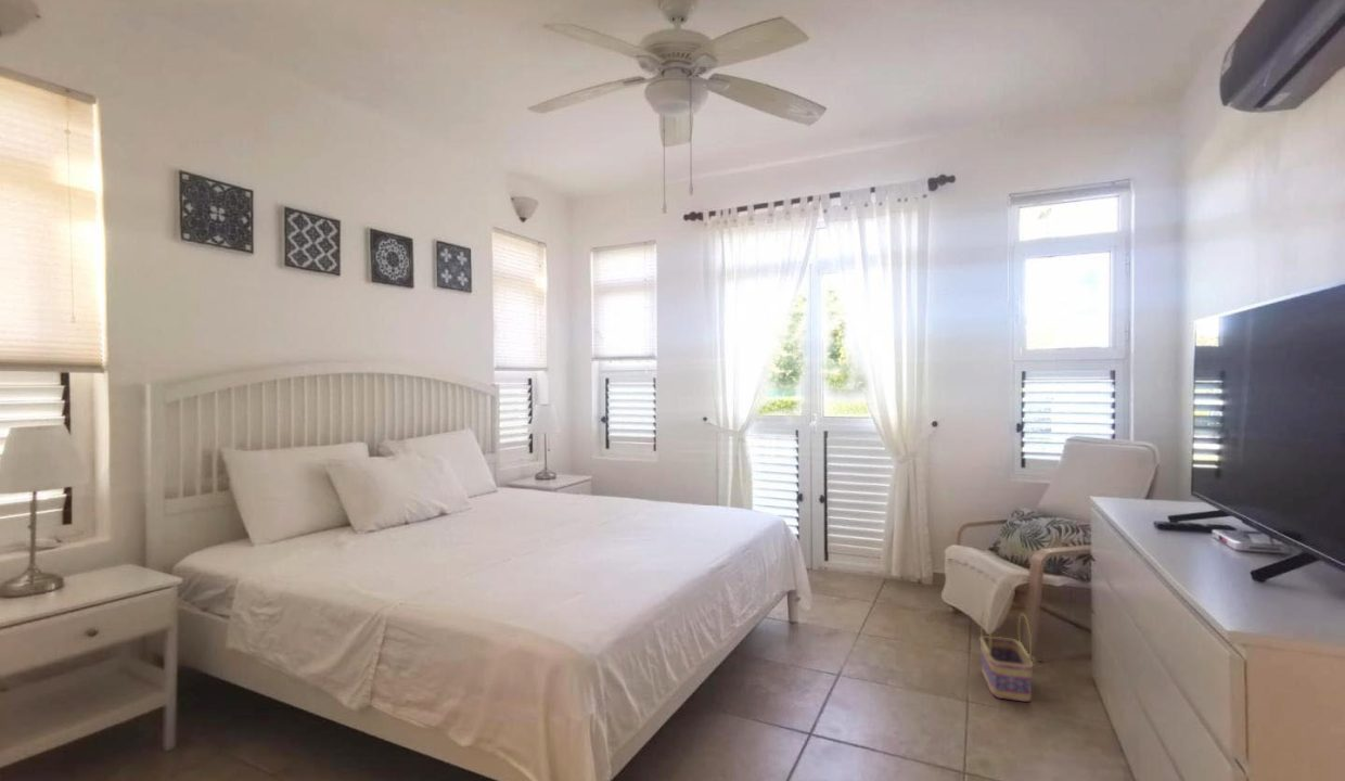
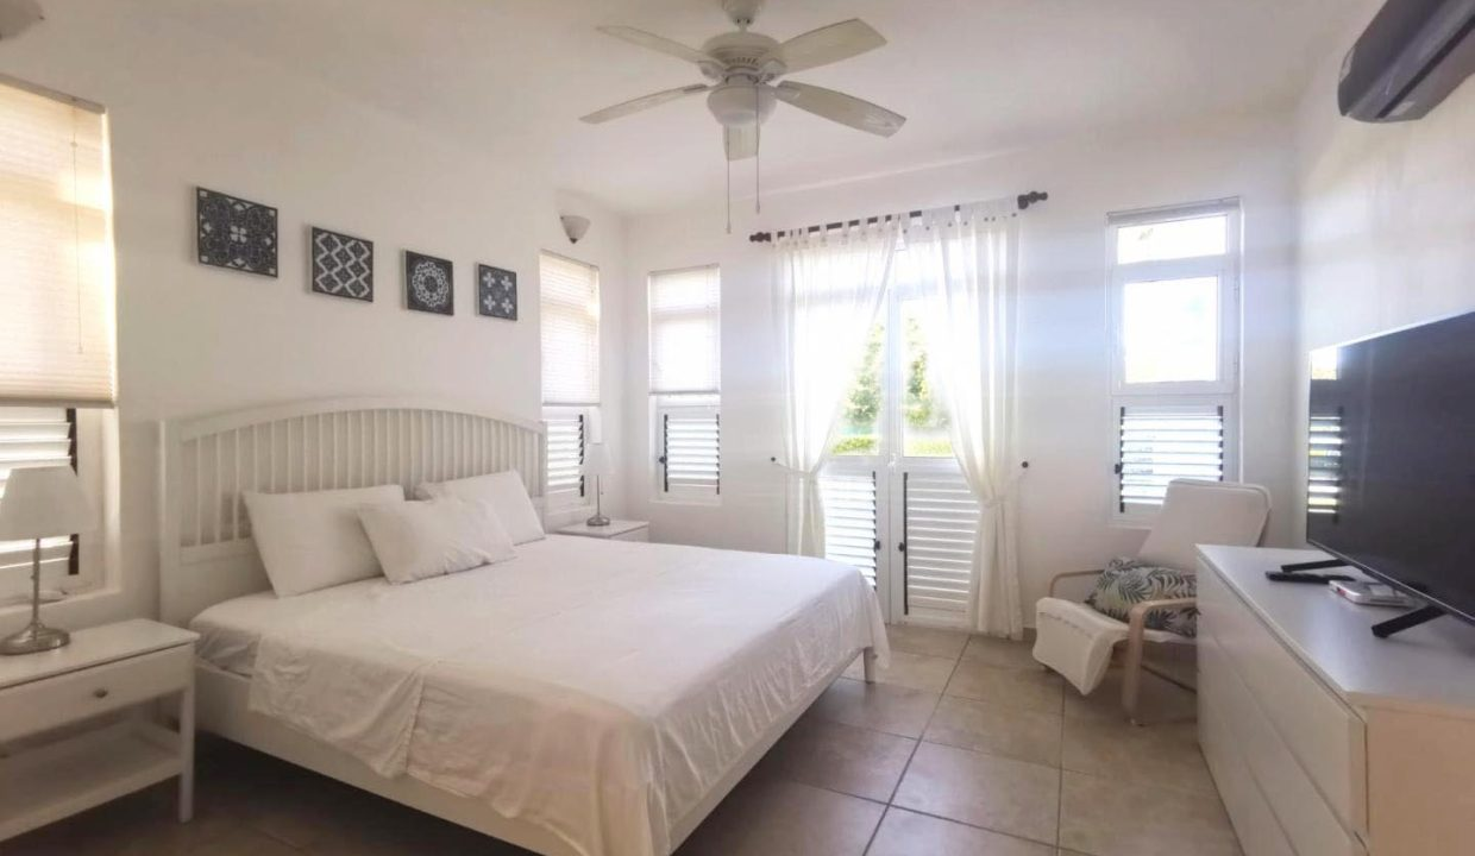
- basket [978,610,1034,703]
